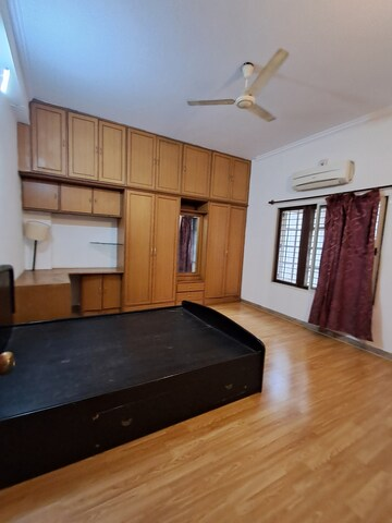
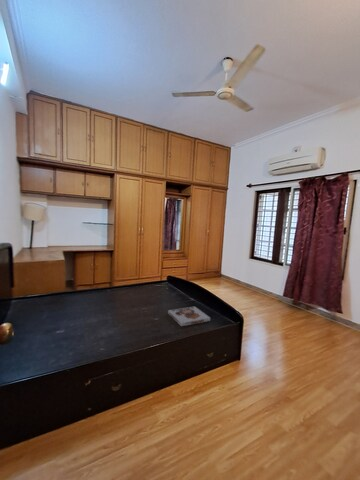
+ board game [167,306,211,327]
